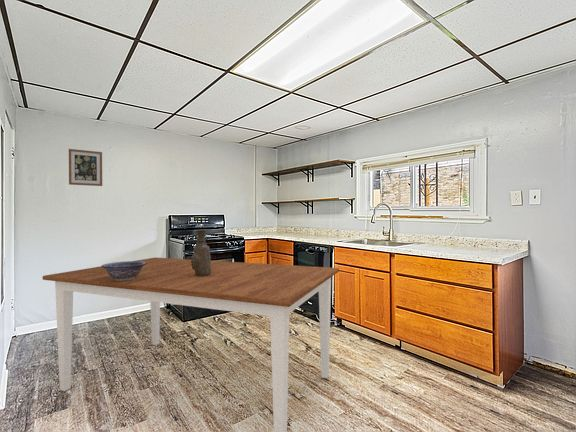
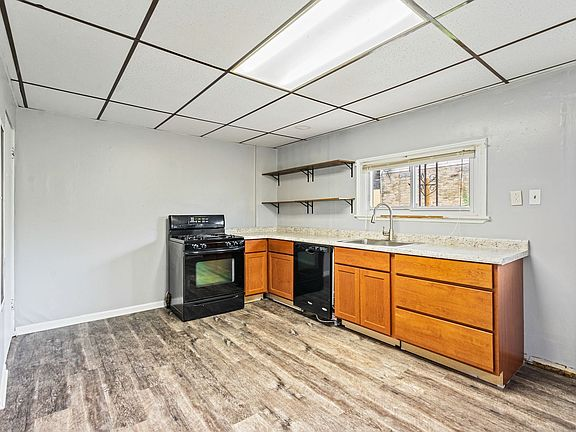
- vase [190,229,212,276]
- dining table [41,257,340,432]
- wall art [68,148,103,187]
- decorative bowl [101,260,147,281]
